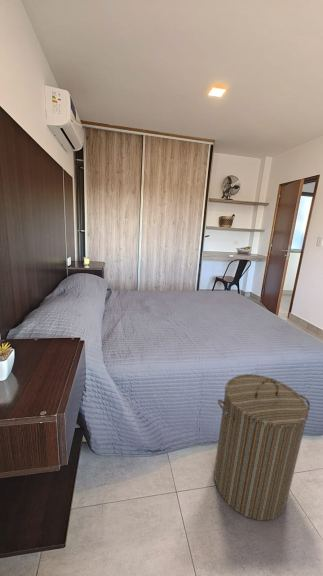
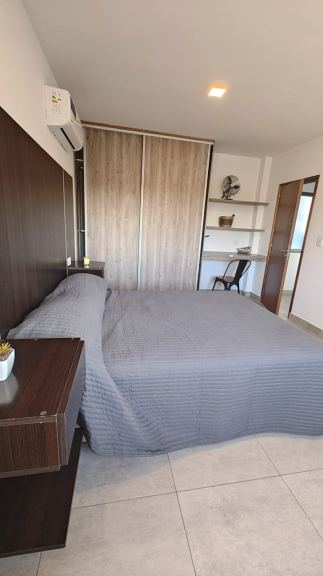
- laundry hamper [213,373,311,521]
